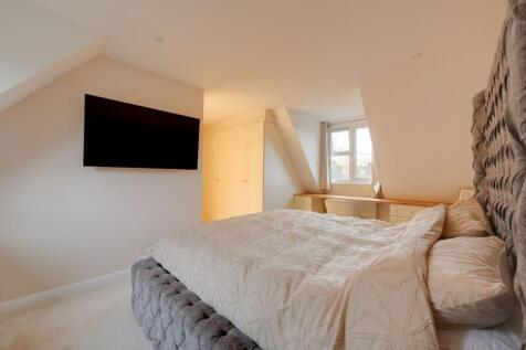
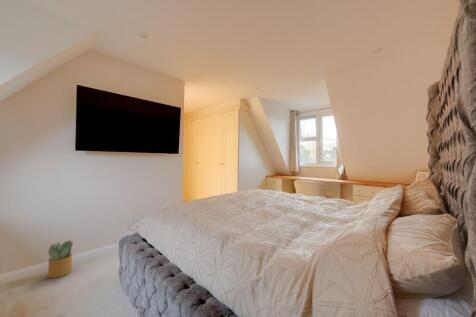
+ potted plant [47,239,74,279]
